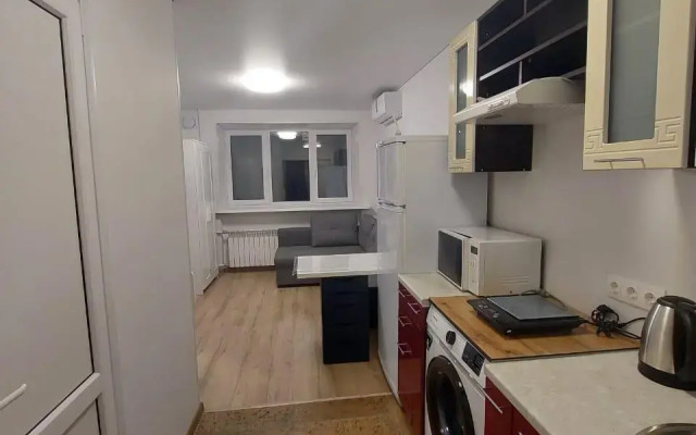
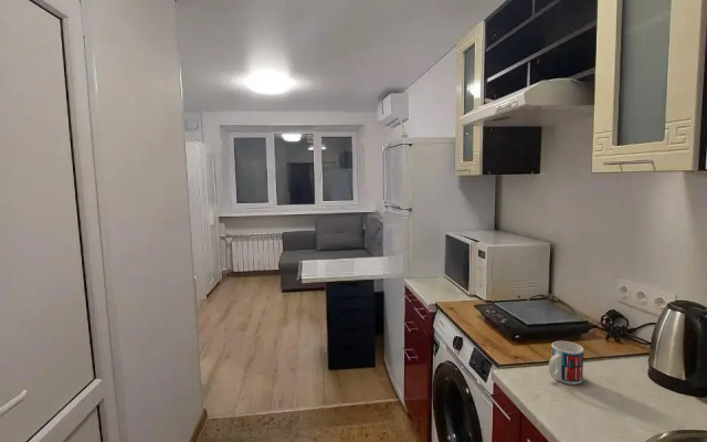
+ mug [548,340,584,386]
